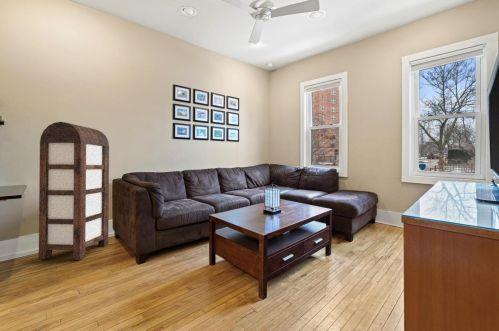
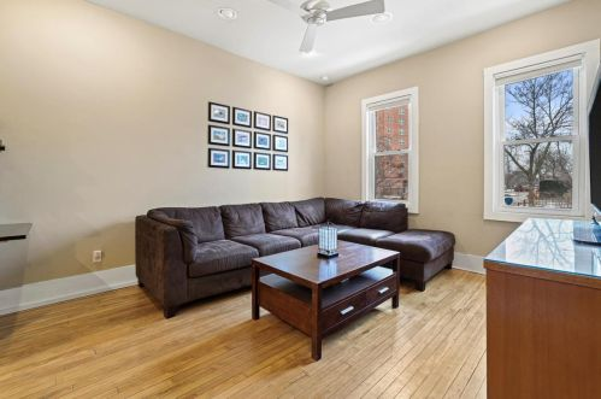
- bookshelf [38,121,110,261]
